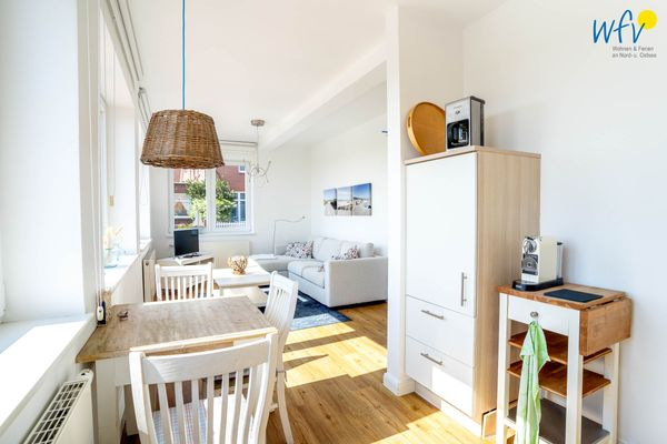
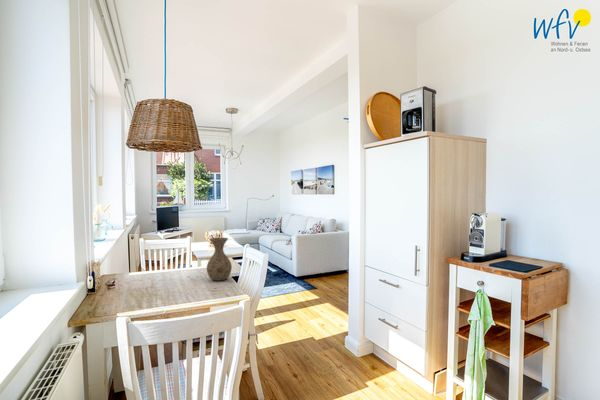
+ vase [206,237,233,282]
